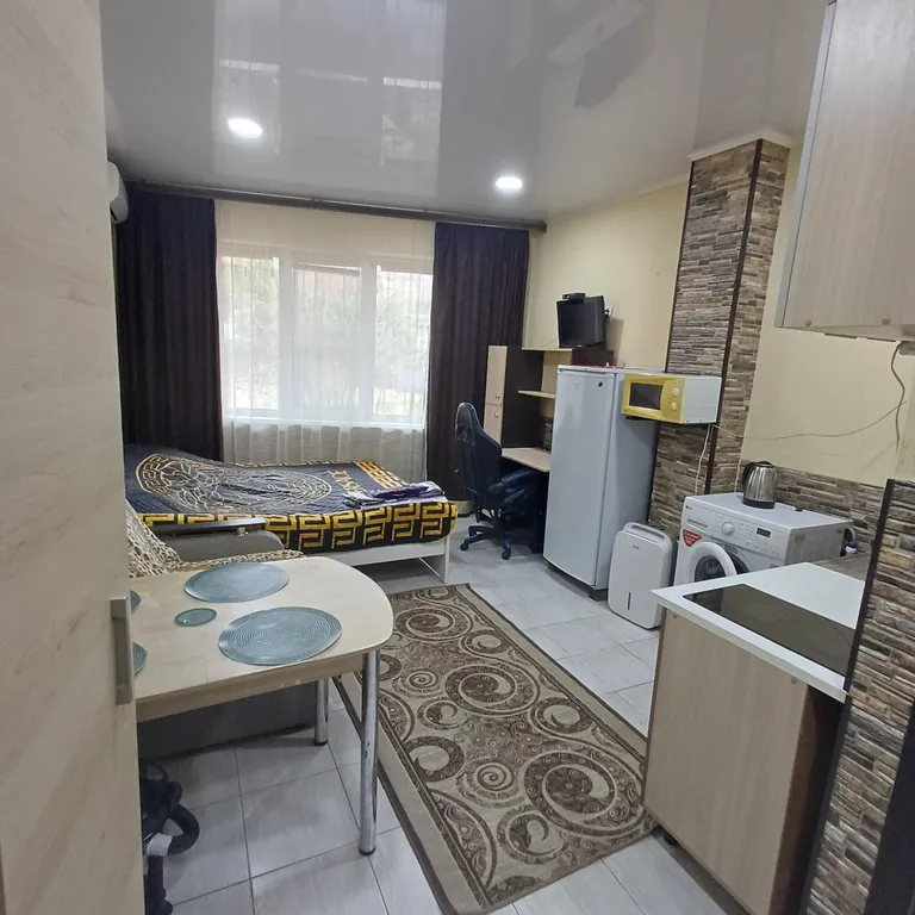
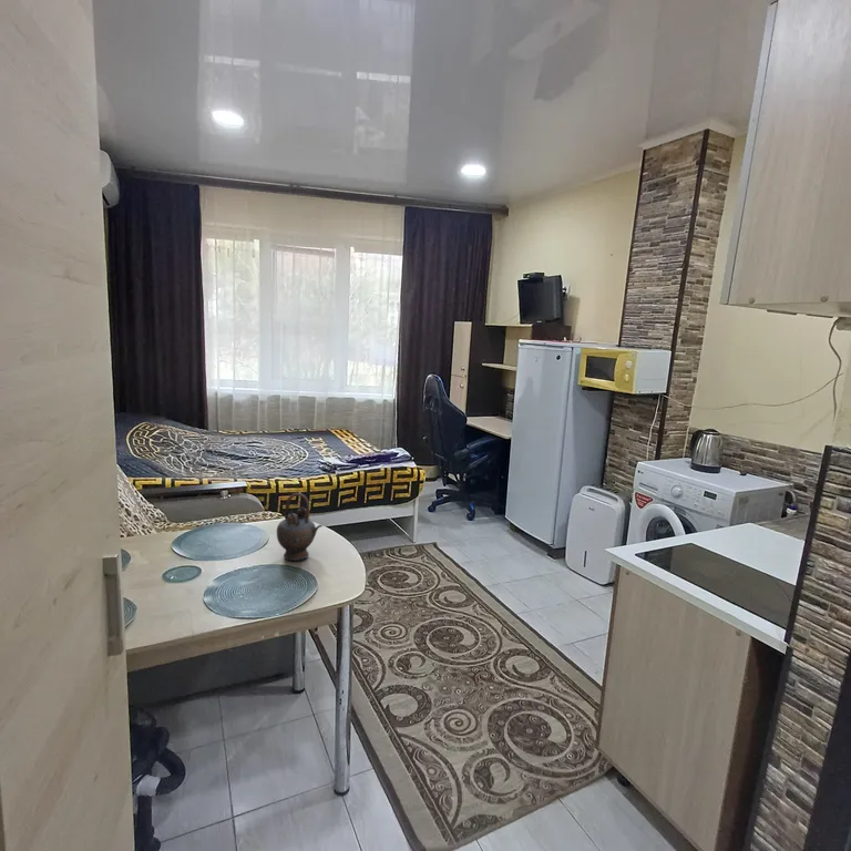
+ teapot [276,492,324,562]
